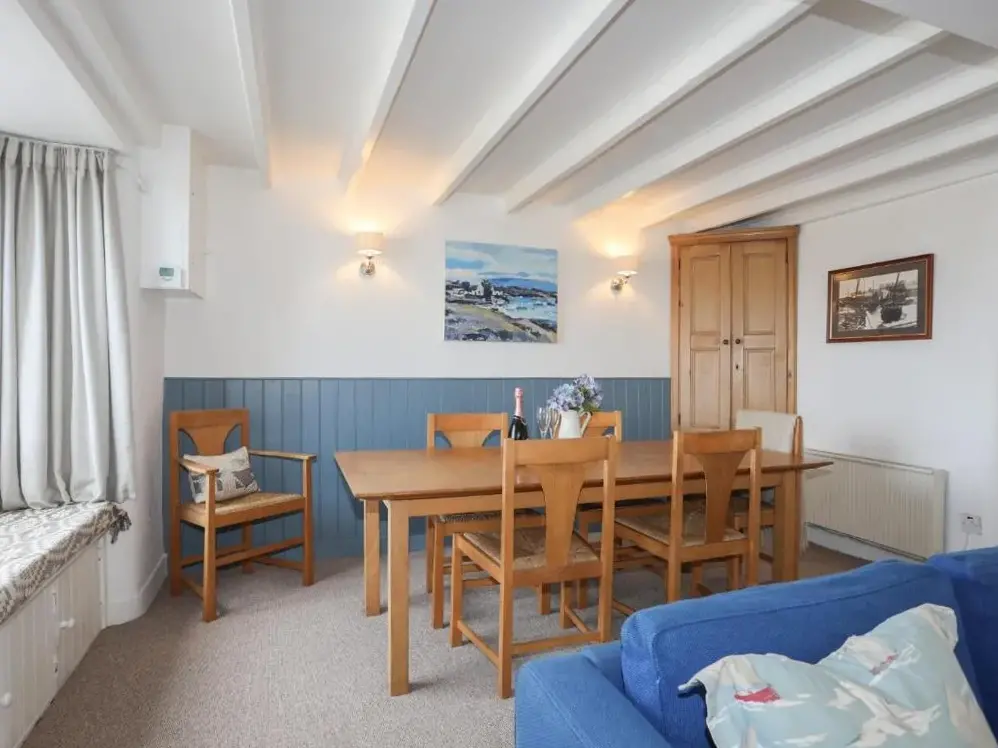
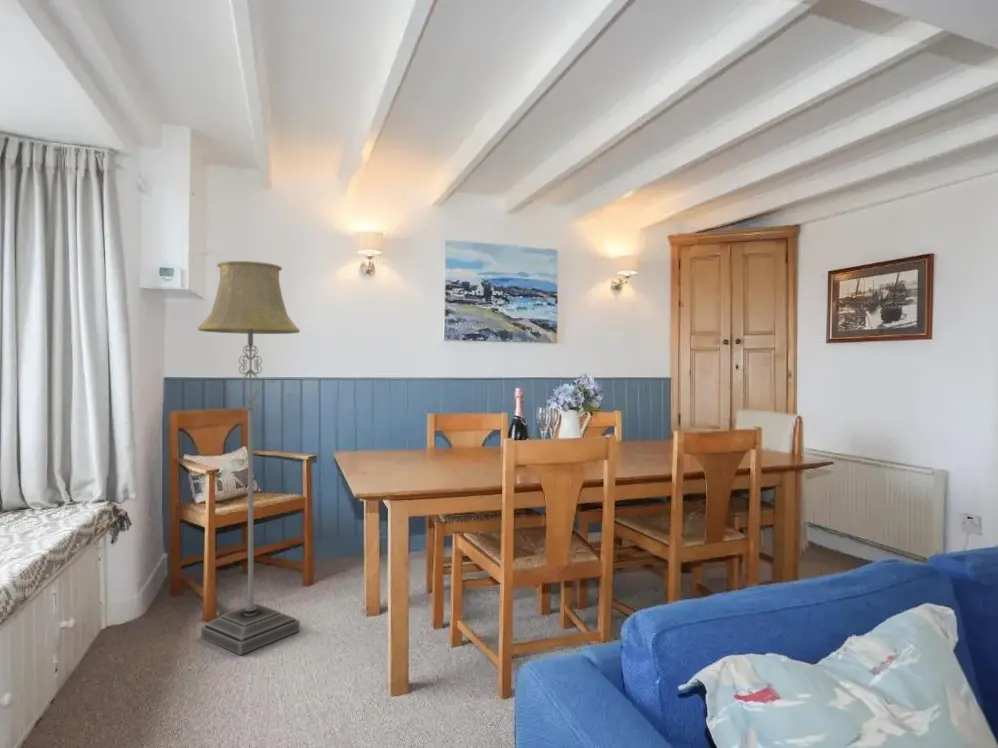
+ floor lamp [197,260,301,656]
